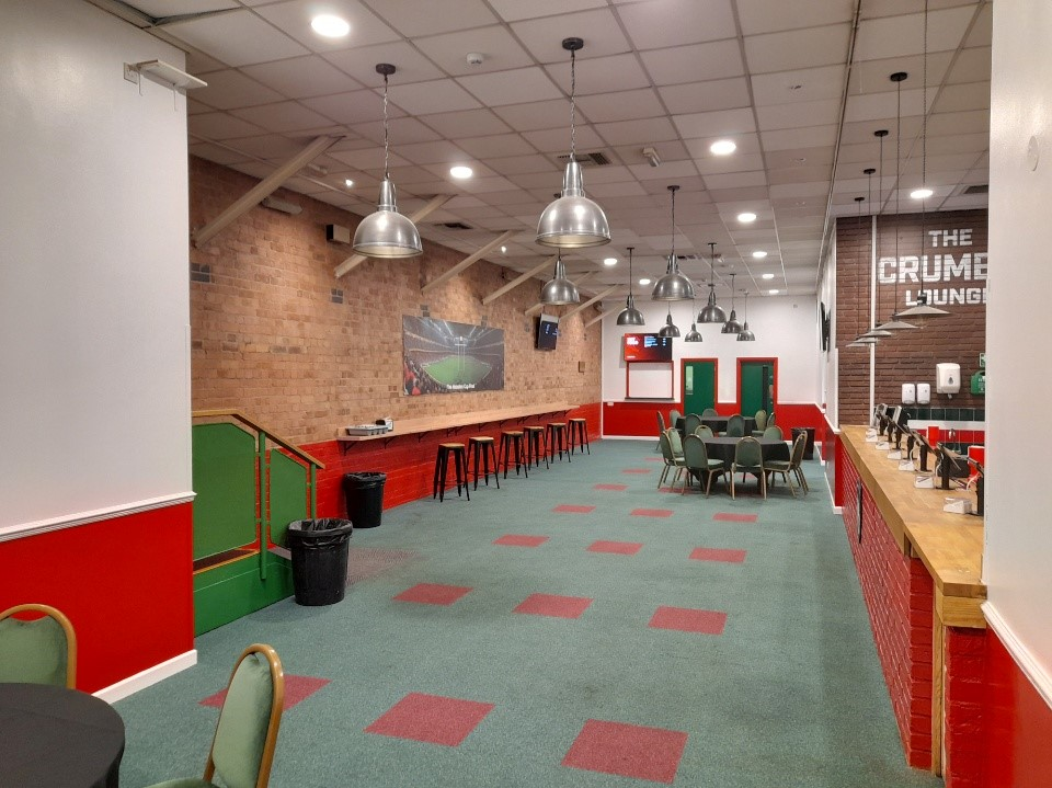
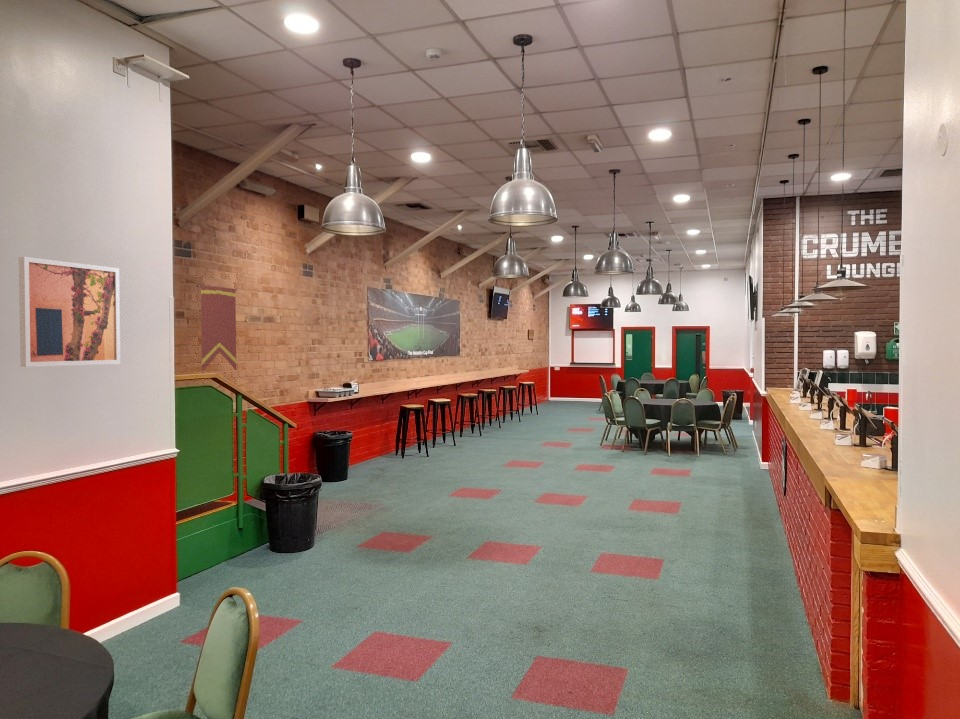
+ pennant [196,284,238,373]
+ wall art [18,256,121,368]
